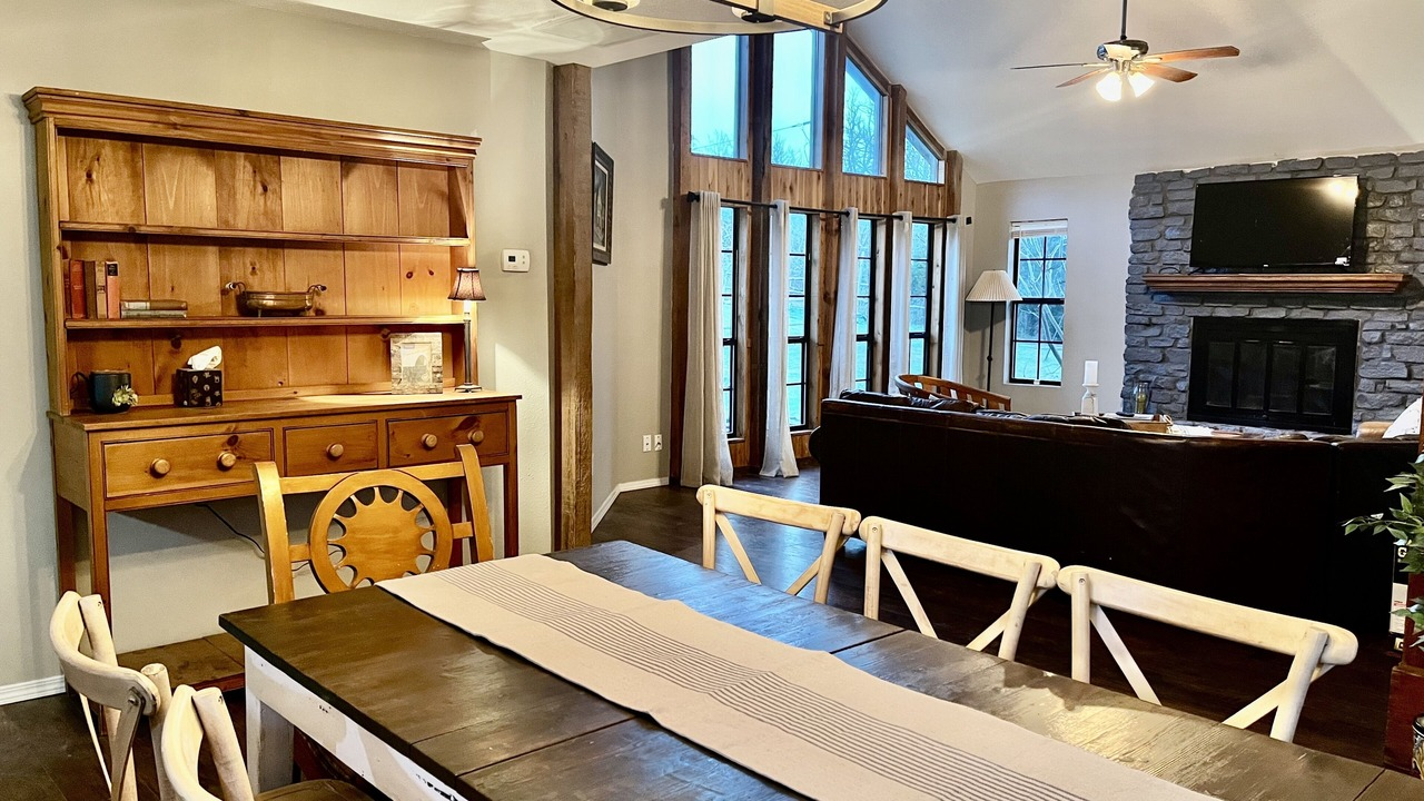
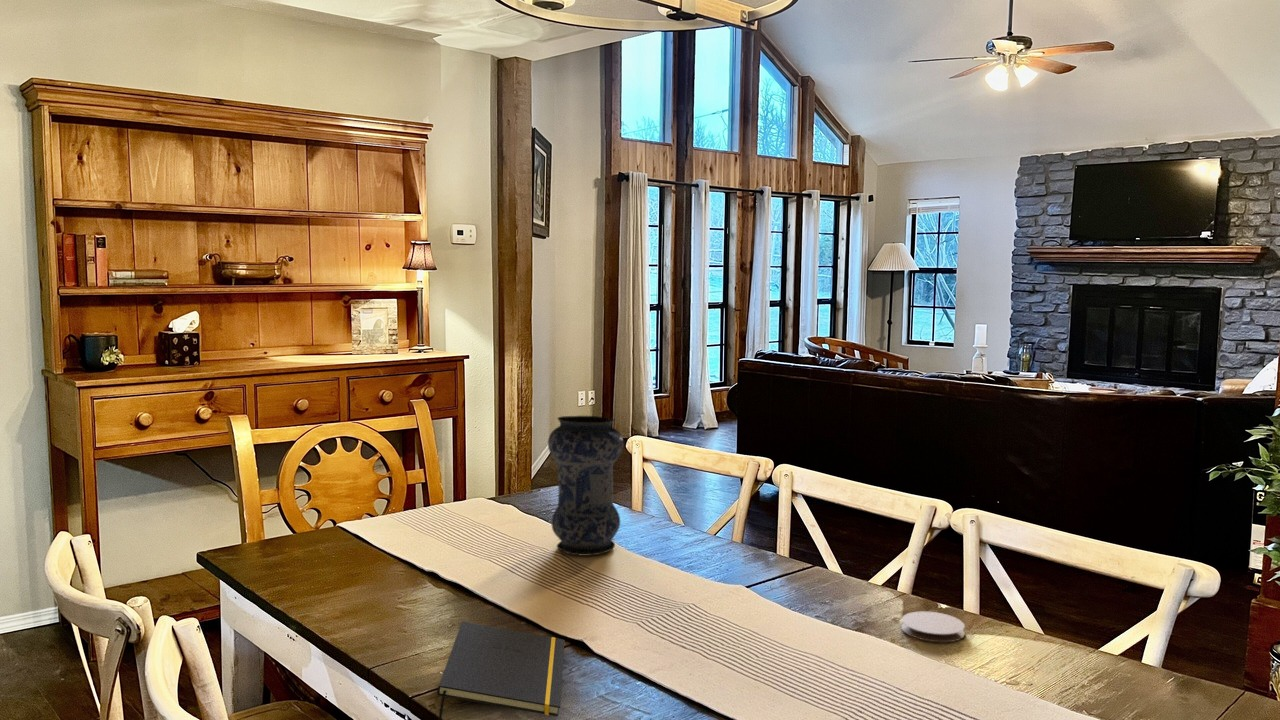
+ coaster [901,610,966,643]
+ notepad [436,621,566,720]
+ vase [547,415,624,557]
